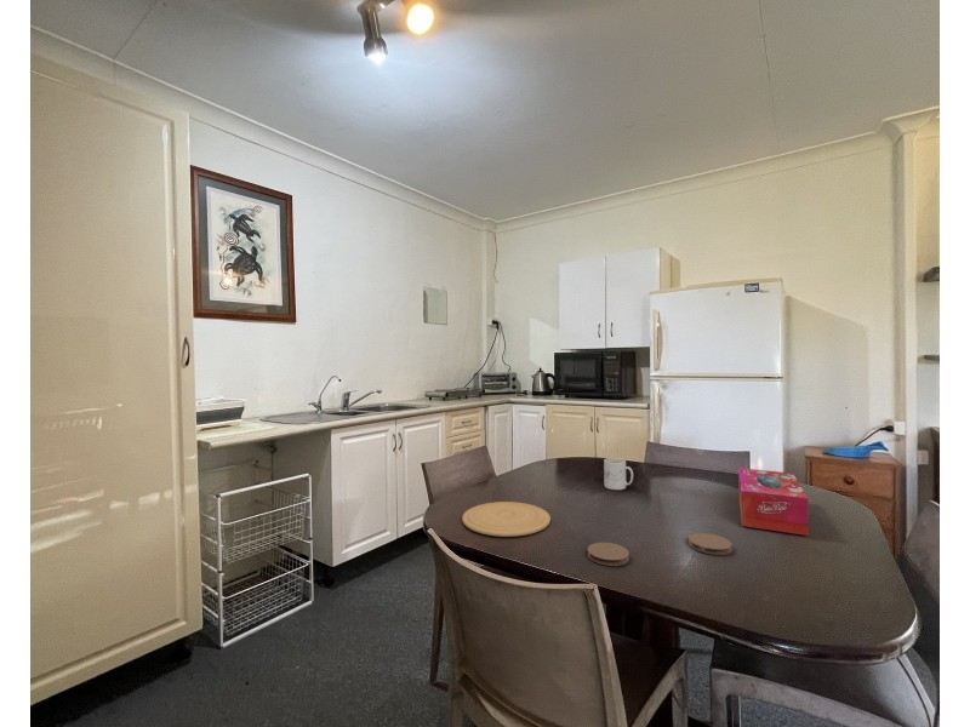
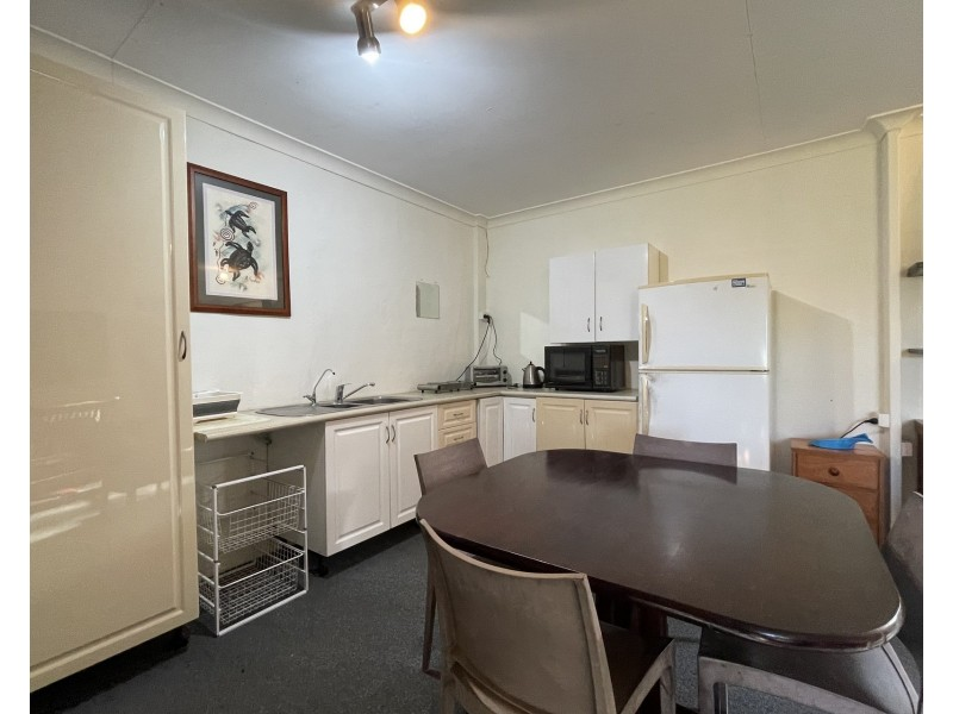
- tissue box [737,466,810,537]
- mug [603,457,634,491]
- plate [461,500,552,538]
- coaster [687,532,734,556]
- coaster [587,542,630,567]
